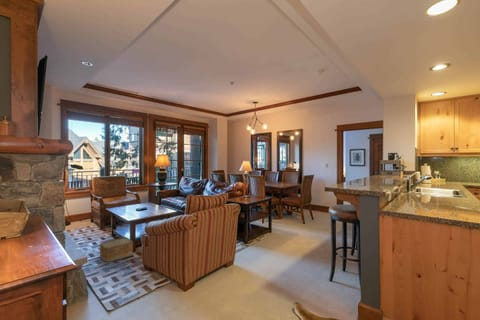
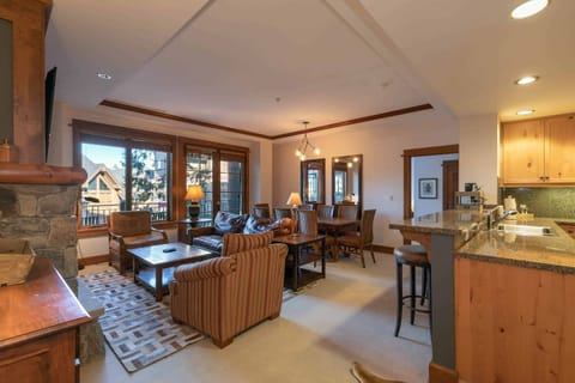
- woven basket [99,236,134,263]
